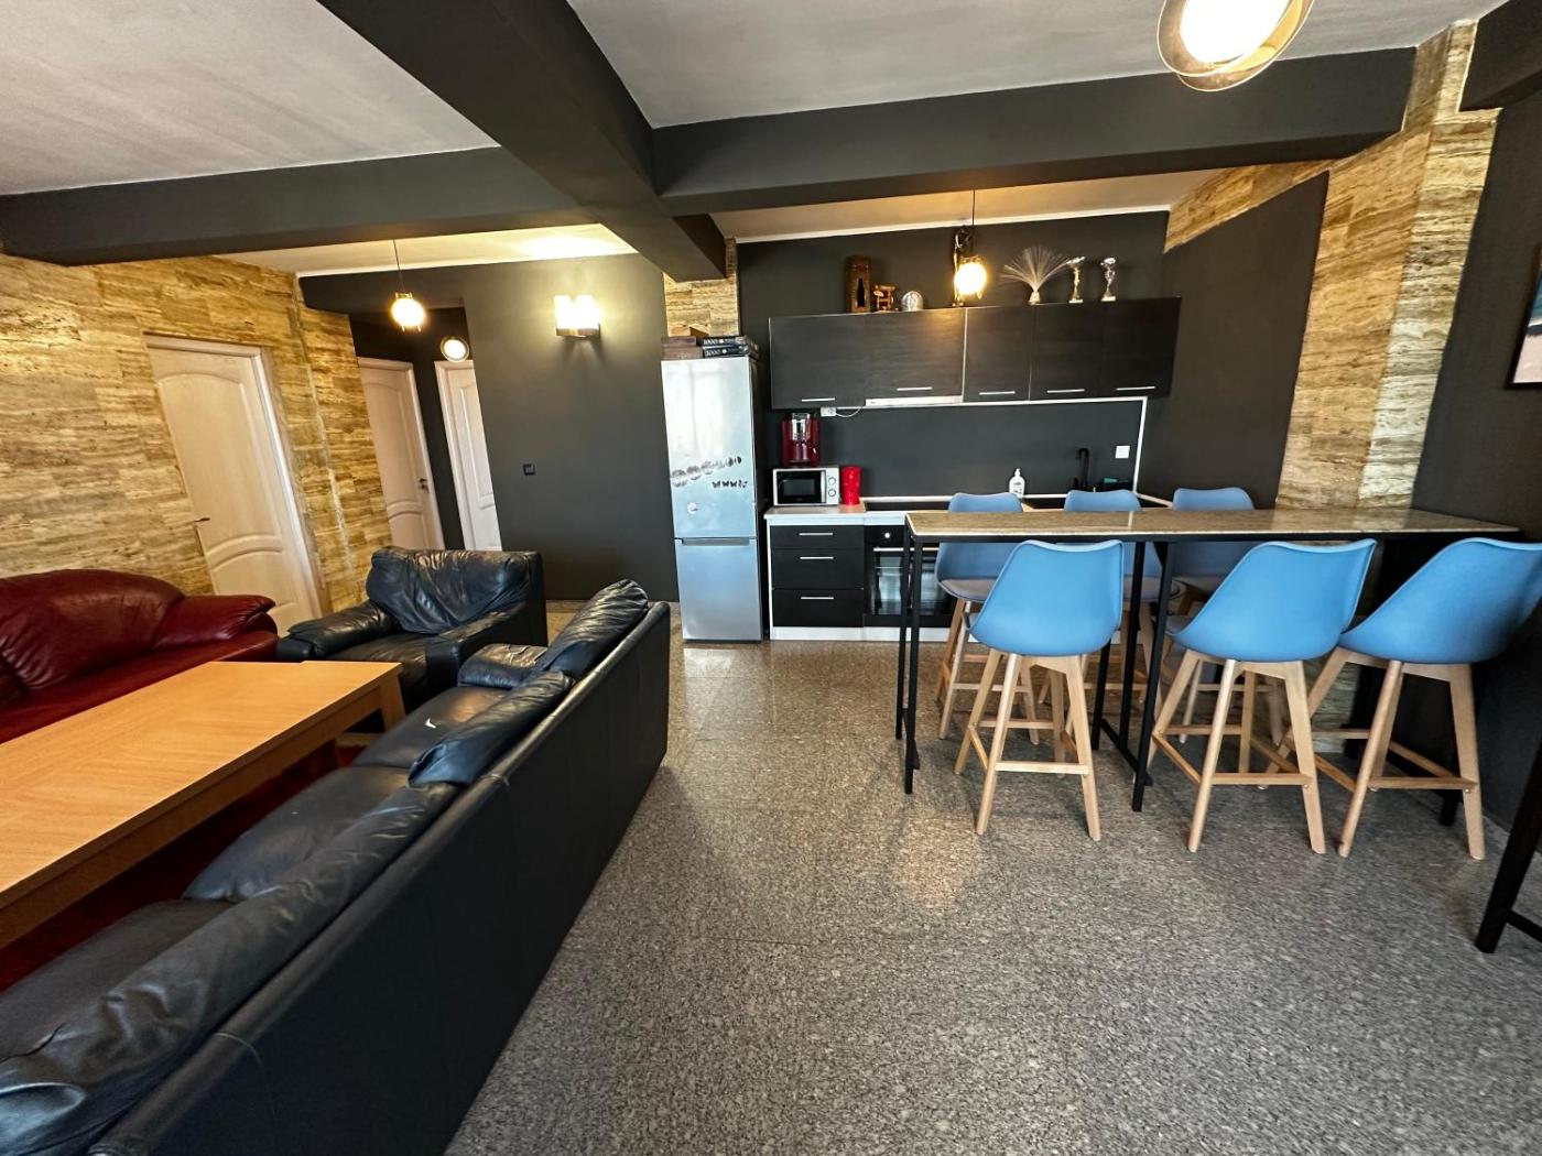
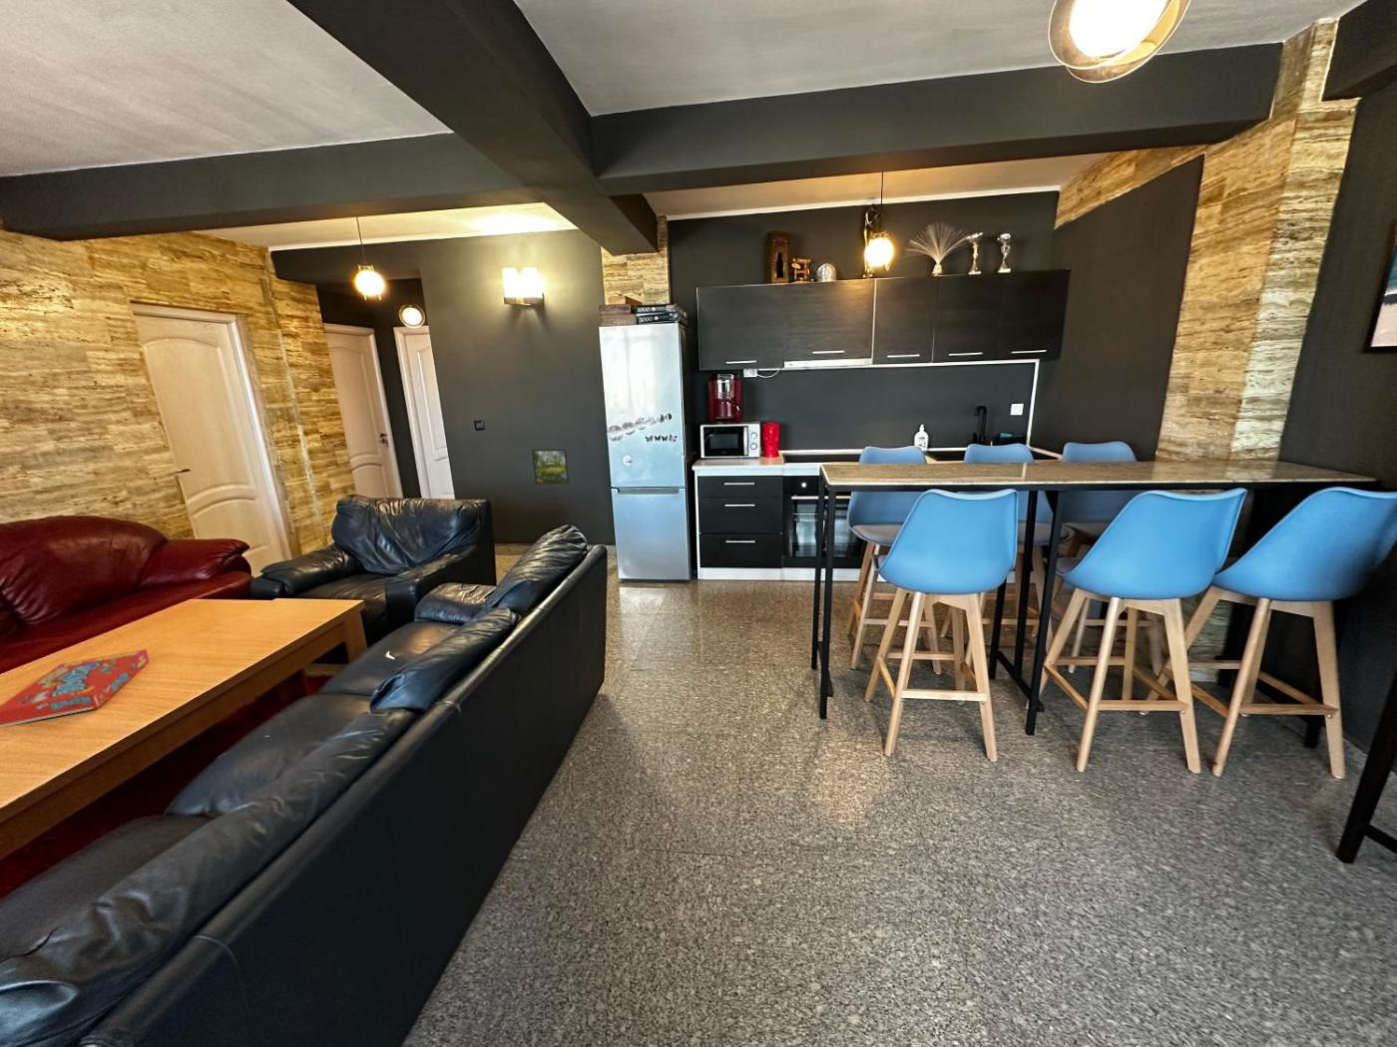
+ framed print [531,448,571,486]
+ snack box [0,648,151,728]
